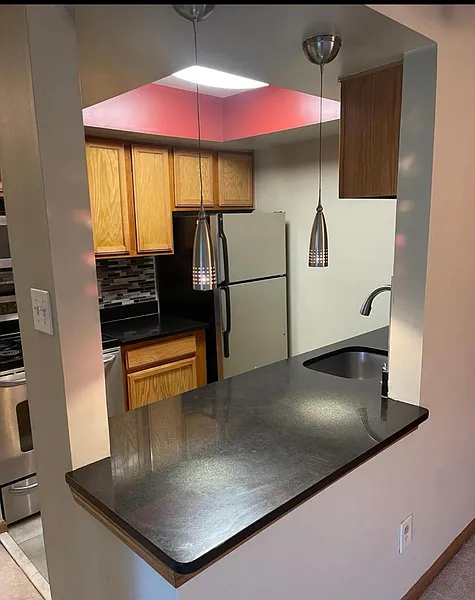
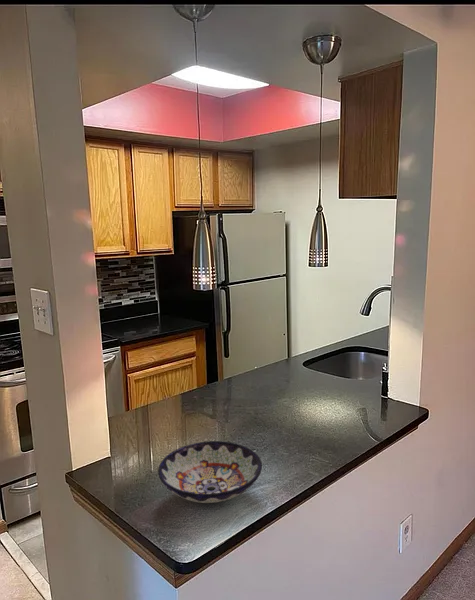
+ bowl [157,440,263,504]
